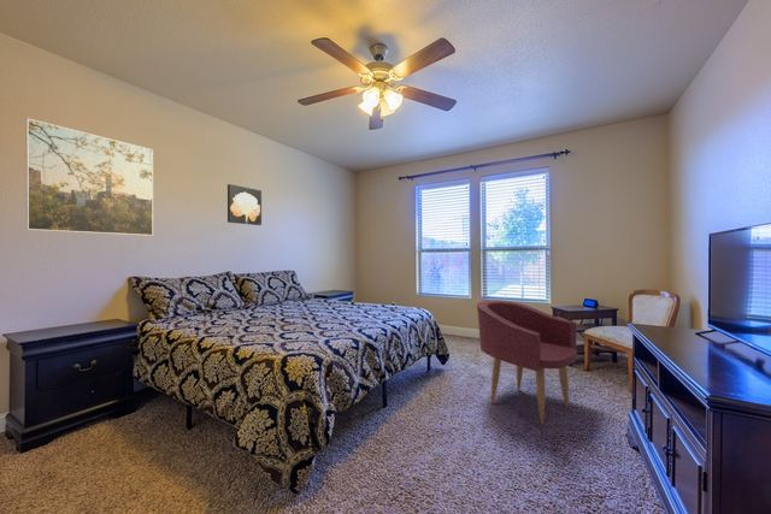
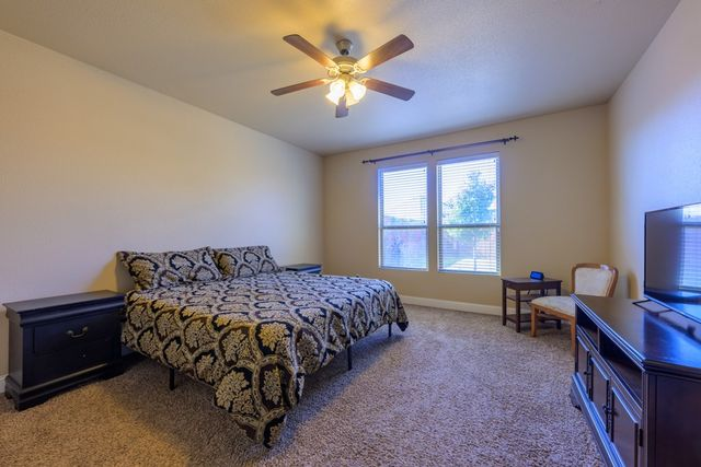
- wall art [226,183,263,226]
- armchair [476,300,578,426]
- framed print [25,118,154,237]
